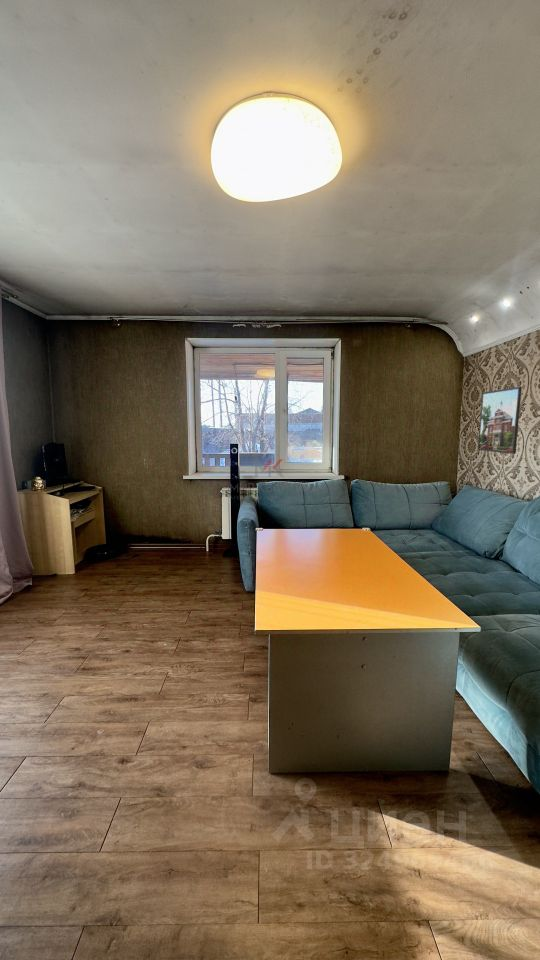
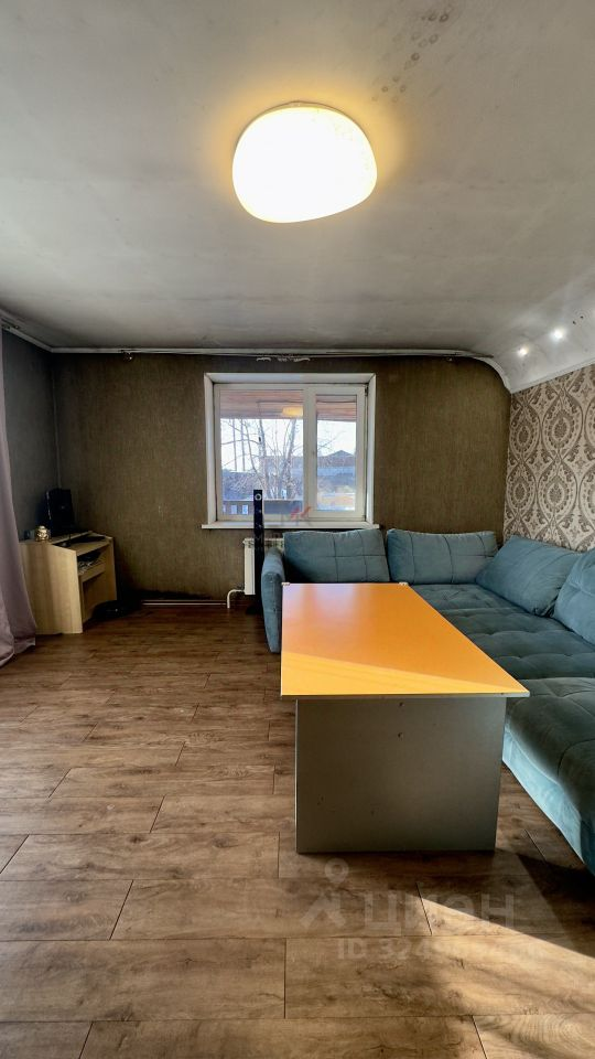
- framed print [477,386,523,455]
